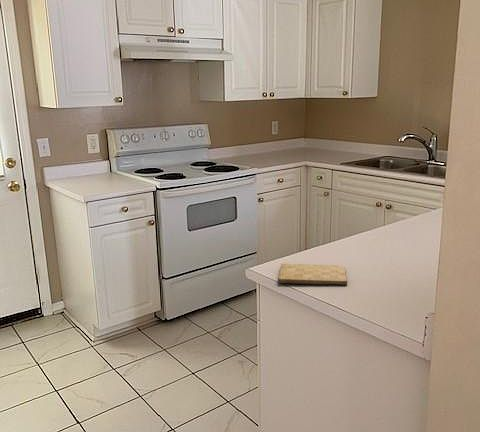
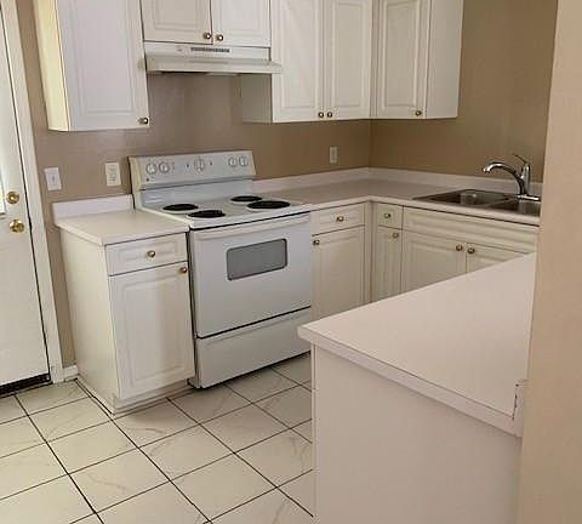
- cutting board [277,263,348,287]
